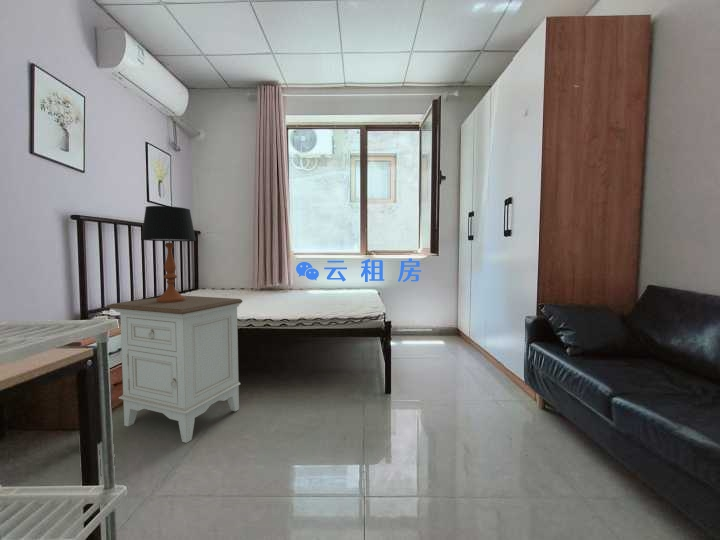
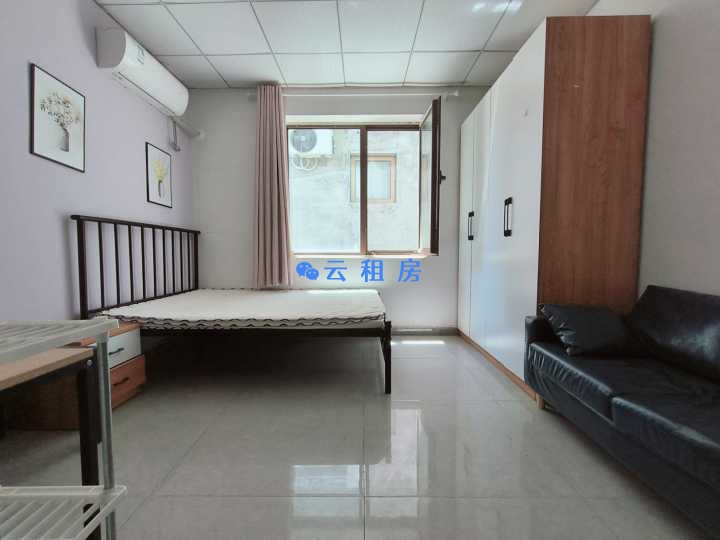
- table lamp [140,205,197,303]
- nightstand [106,294,243,444]
